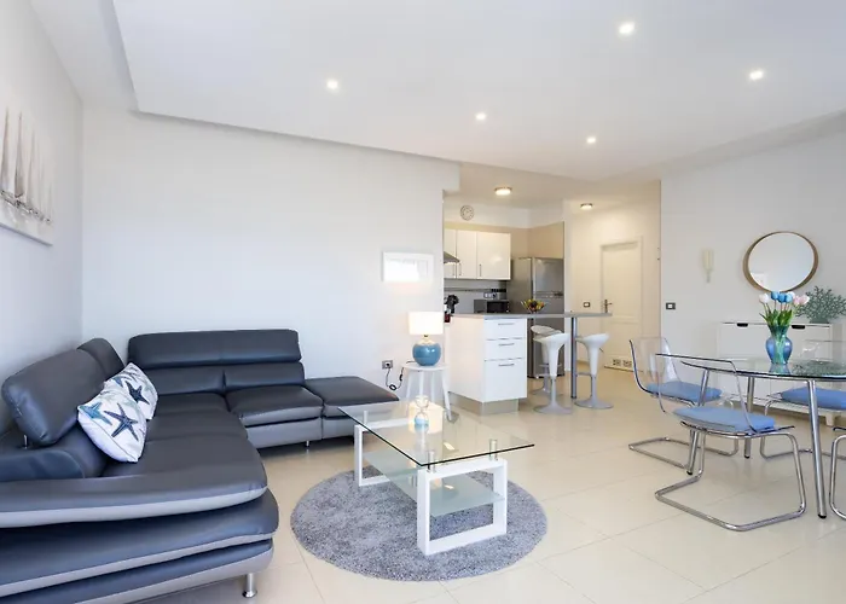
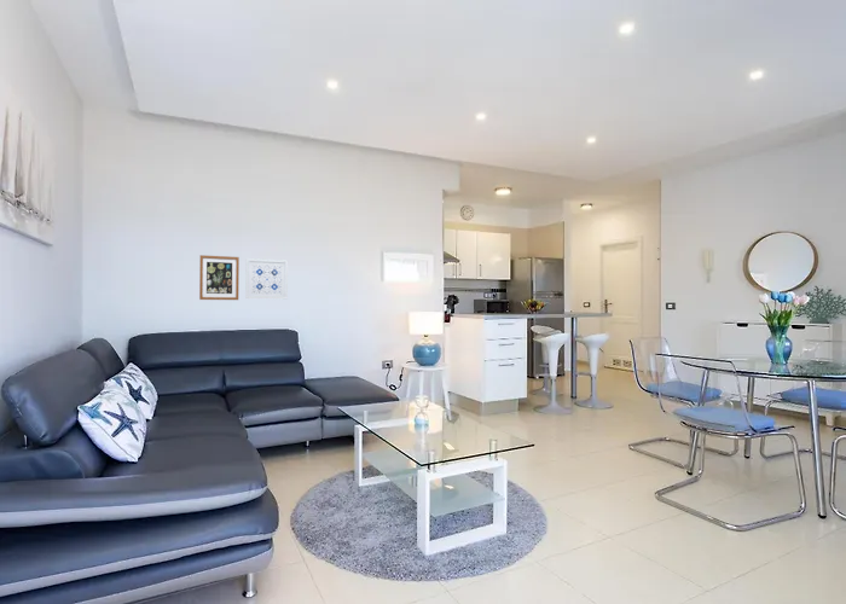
+ wall art [245,257,289,301]
+ wall art [198,254,241,301]
